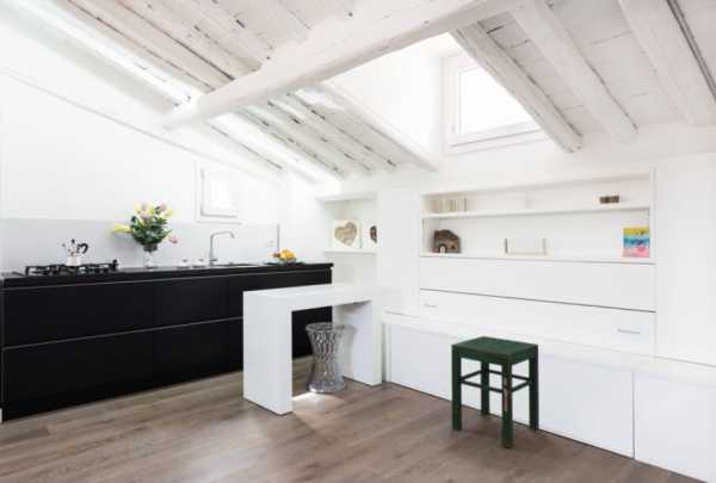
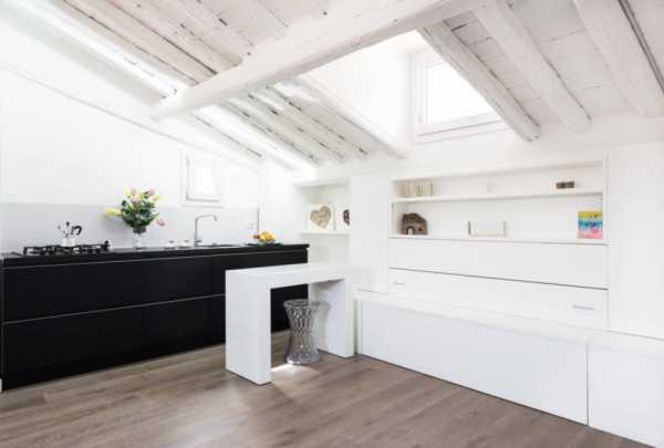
- stool [450,335,541,450]
